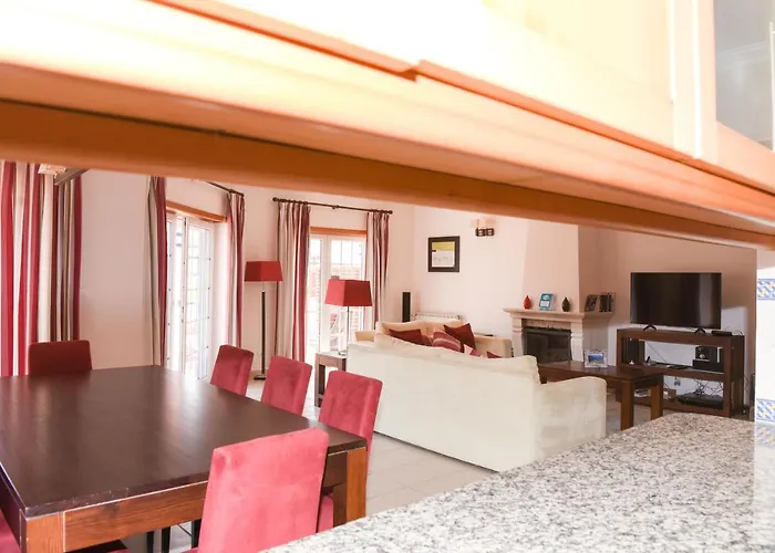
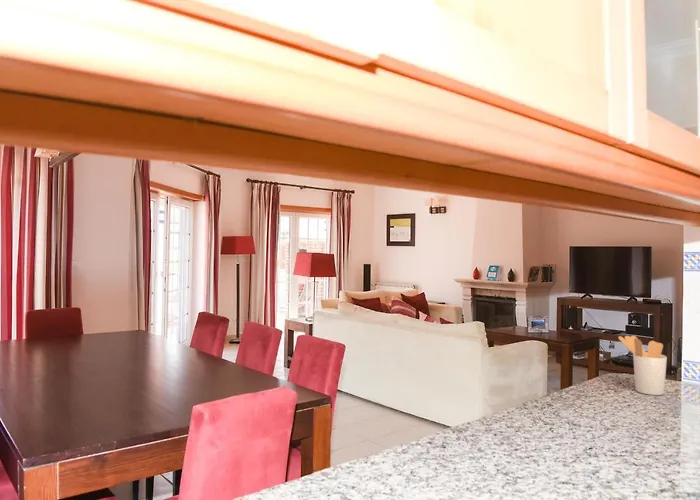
+ utensil holder [617,335,668,396]
